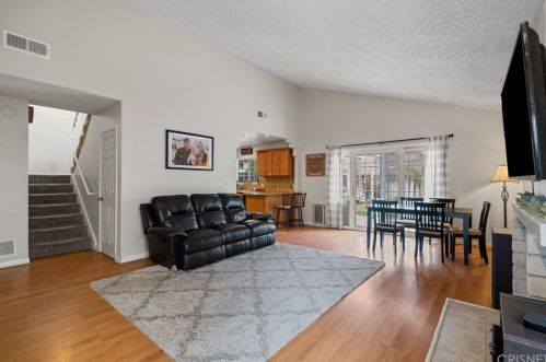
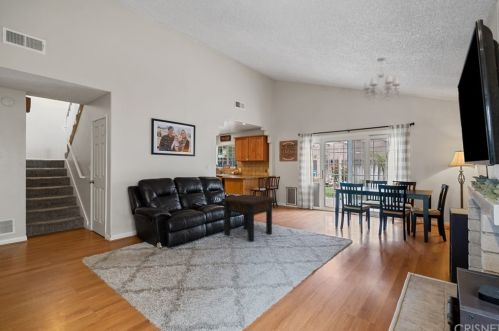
+ chandelier [362,56,401,103]
+ side table [220,194,276,243]
